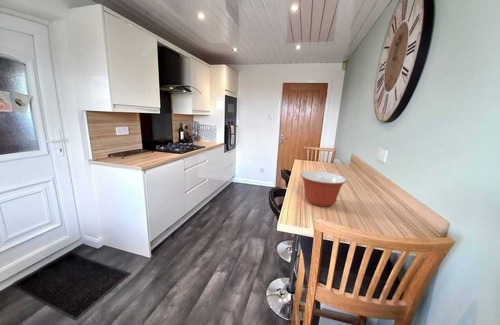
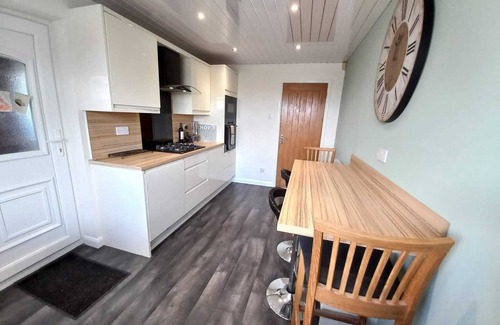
- mixing bowl [299,170,348,208]
